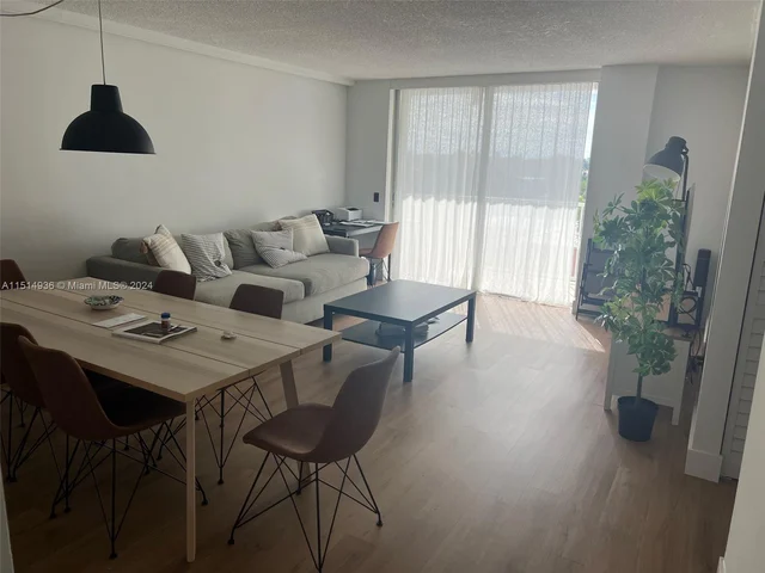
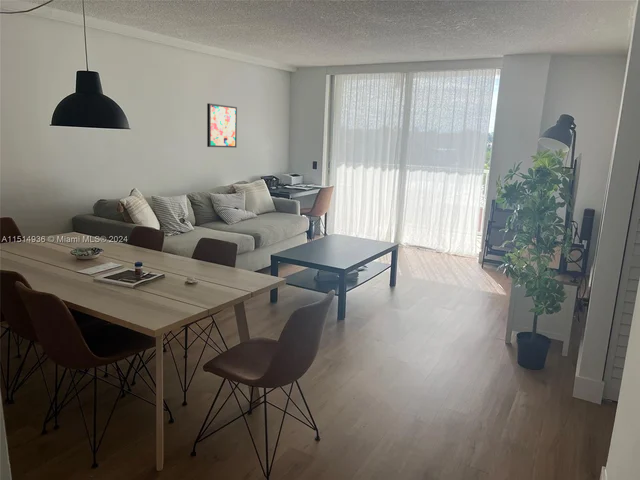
+ wall art [206,102,238,149]
